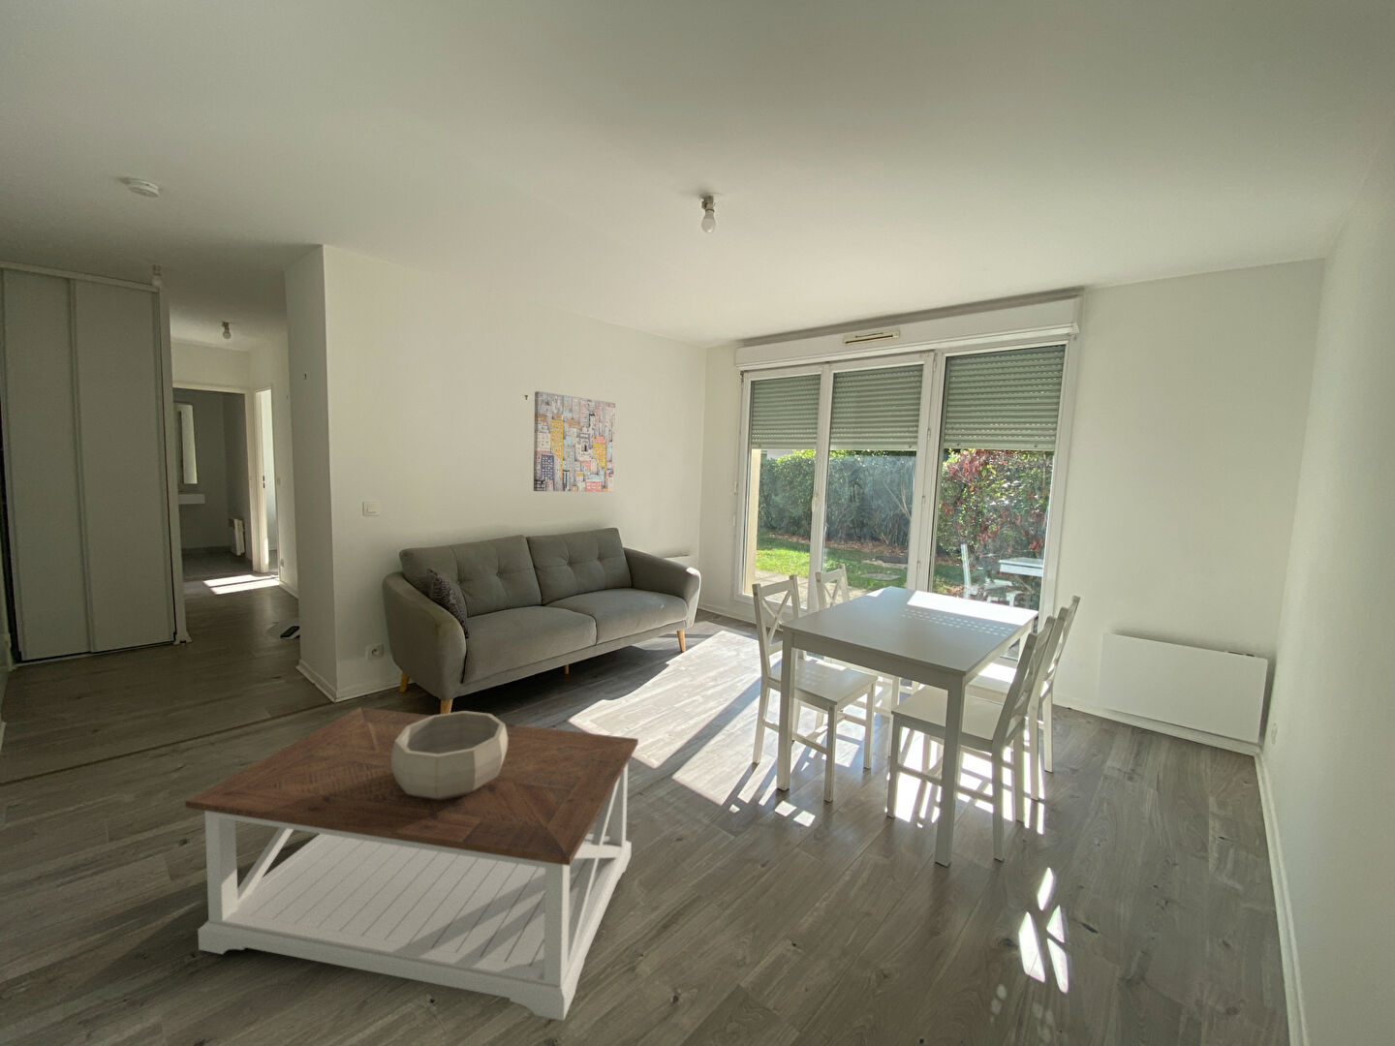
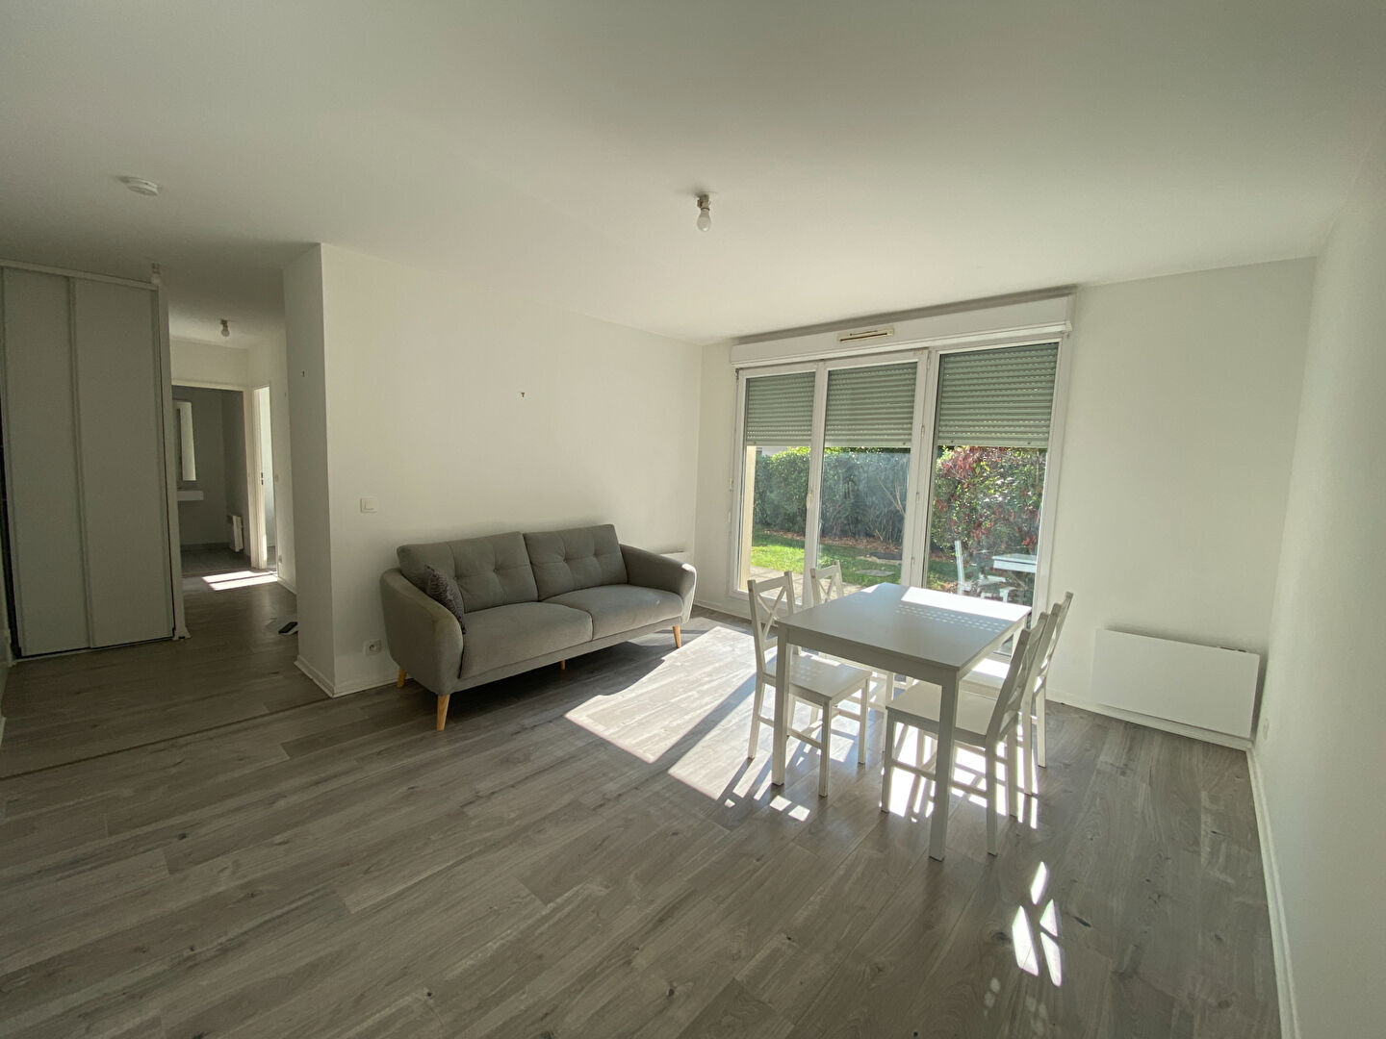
- coffee table [185,706,639,1022]
- wall art [533,390,616,493]
- decorative bowl [391,710,507,800]
